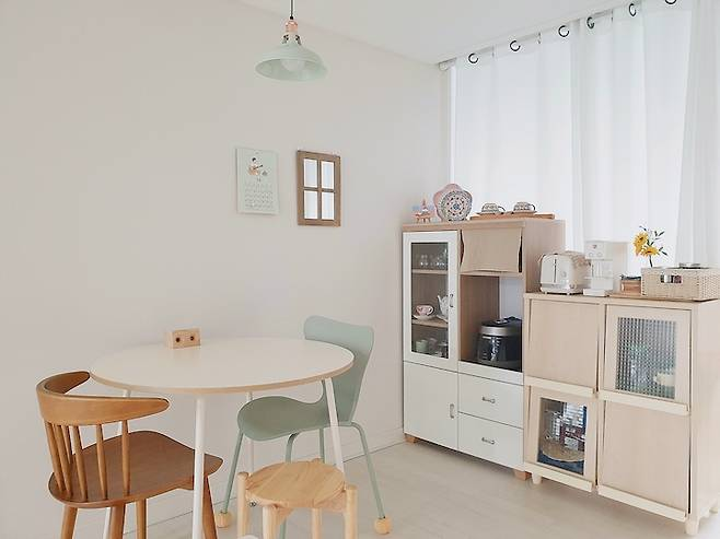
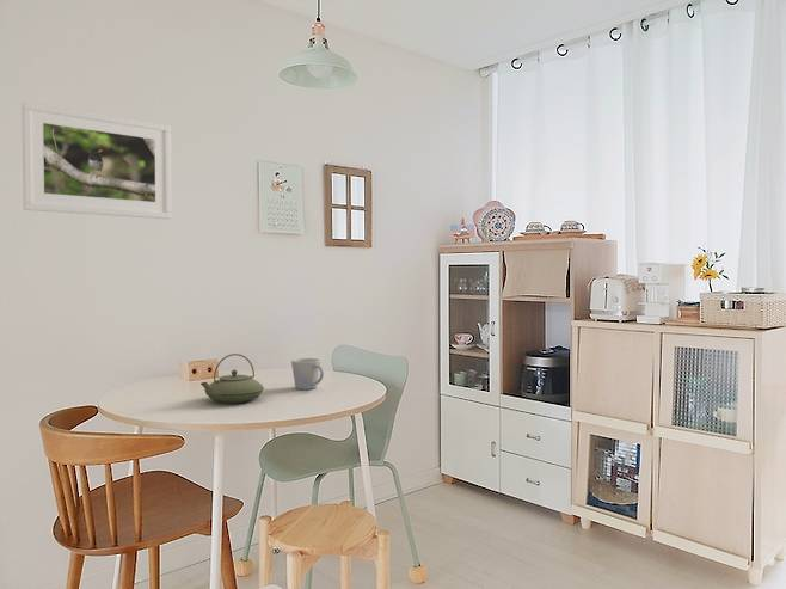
+ mug [290,357,325,391]
+ teapot [199,352,265,404]
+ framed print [20,100,173,220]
